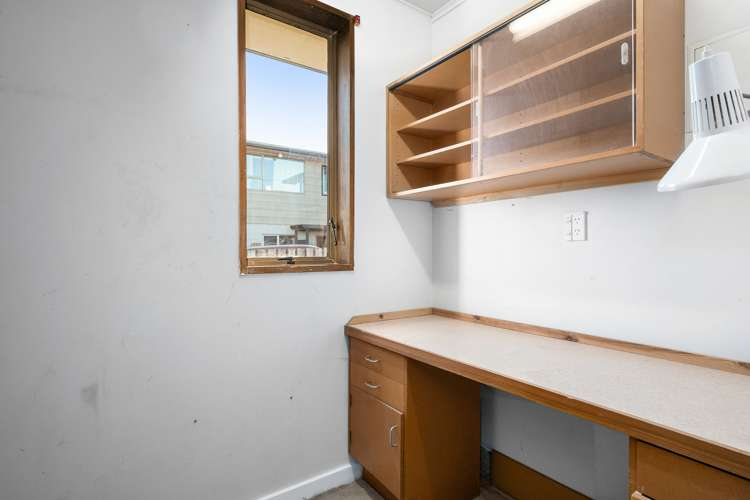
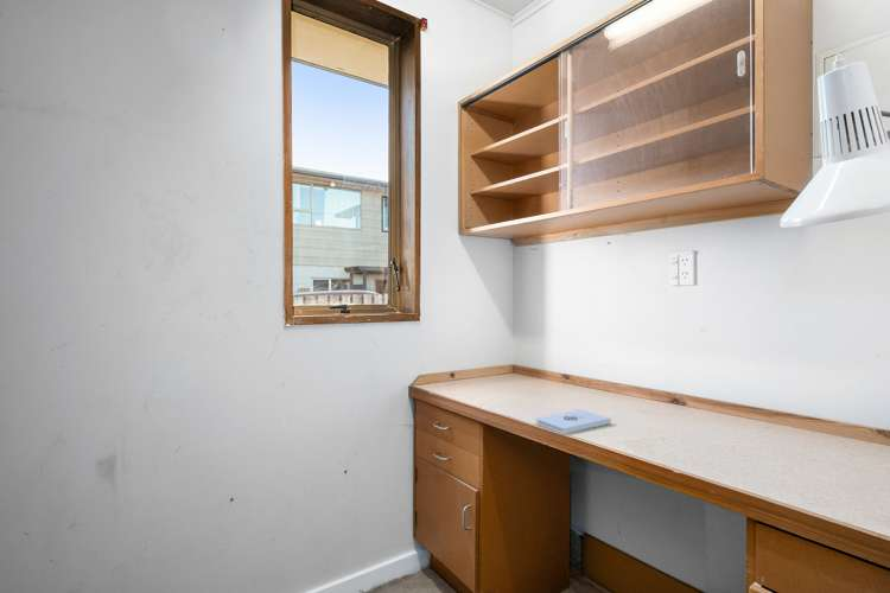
+ notepad [535,409,612,435]
